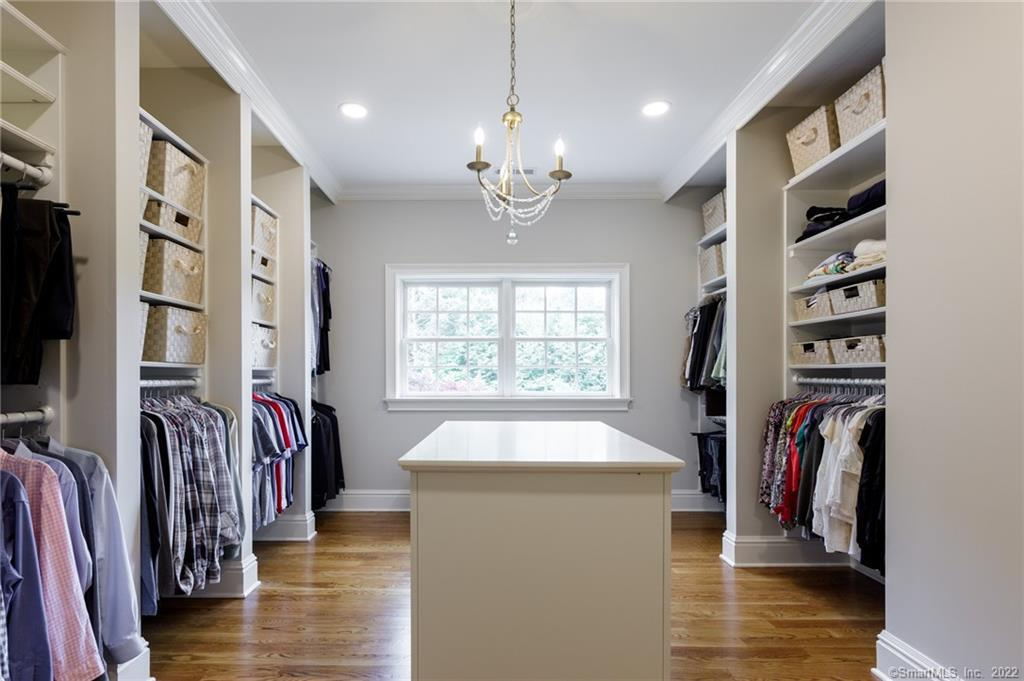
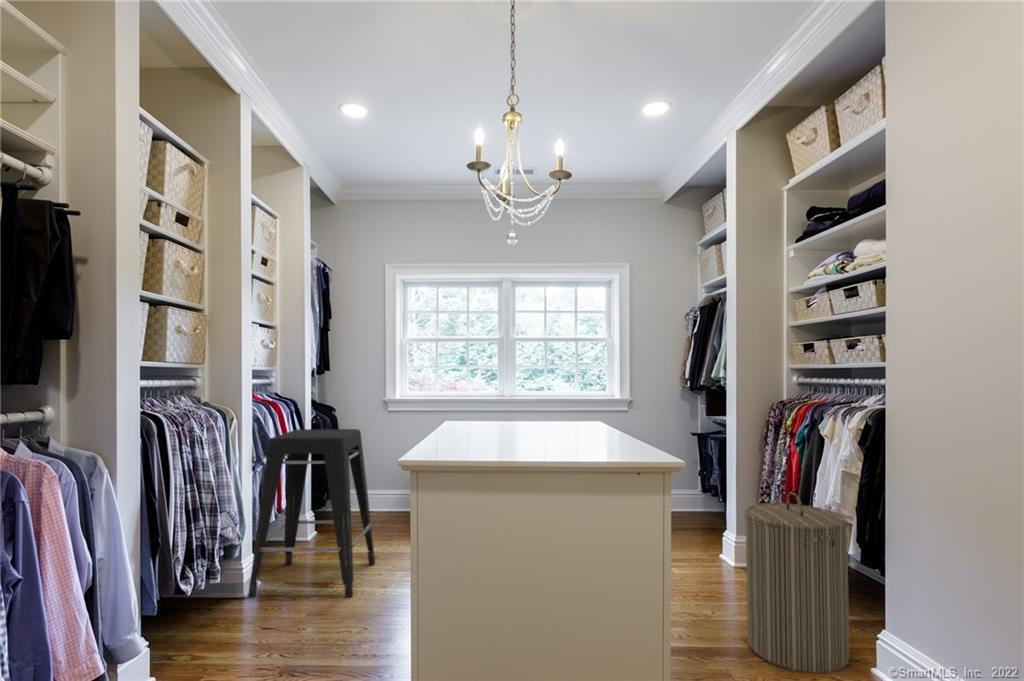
+ stool [247,428,376,599]
+ laundry hamper [744,491,850,674]
